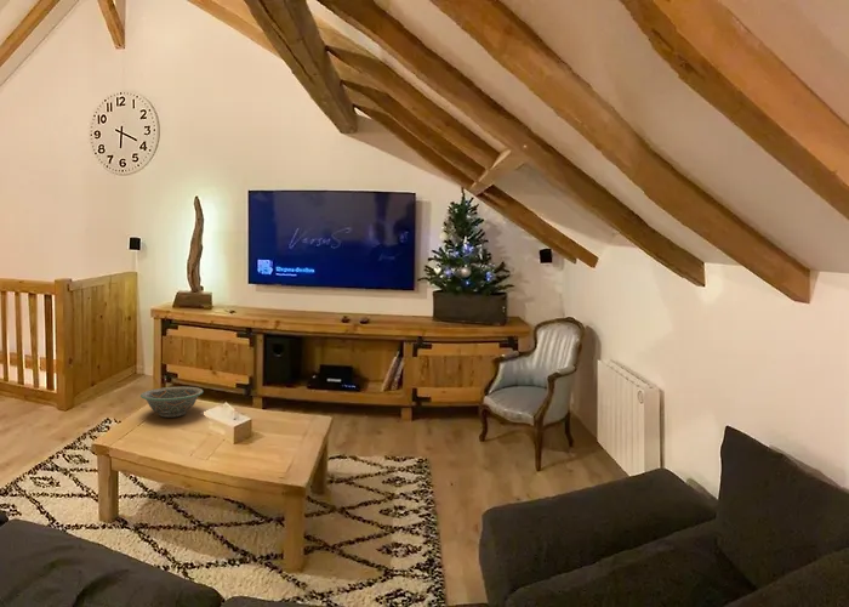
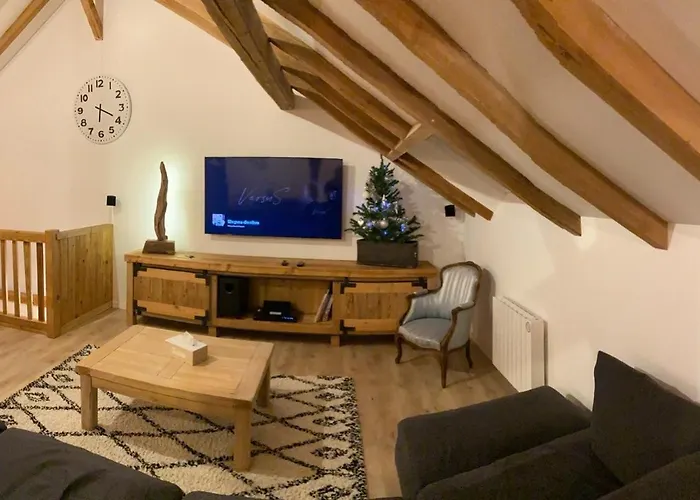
- decorative bowl [139,386,205,419]
